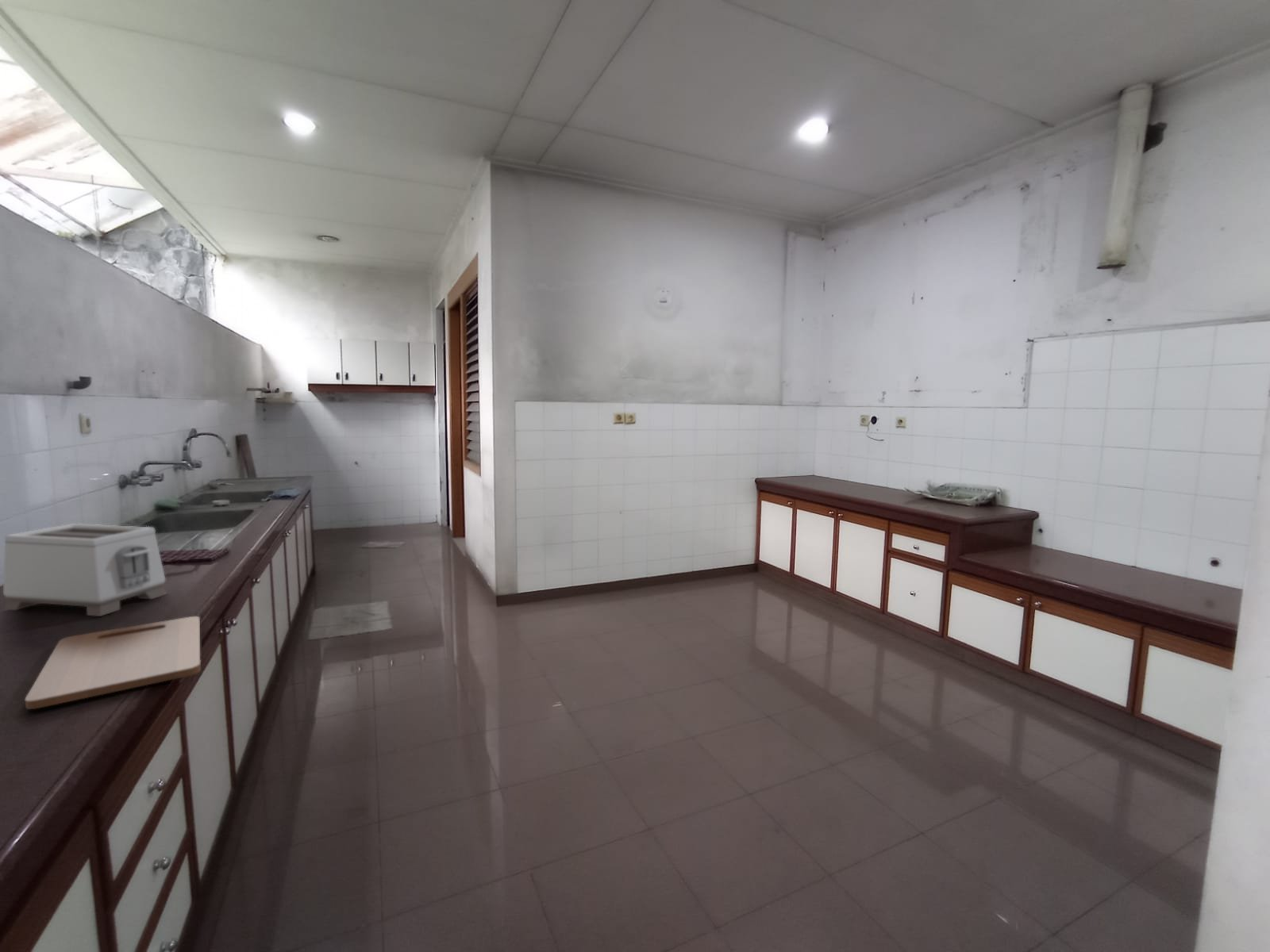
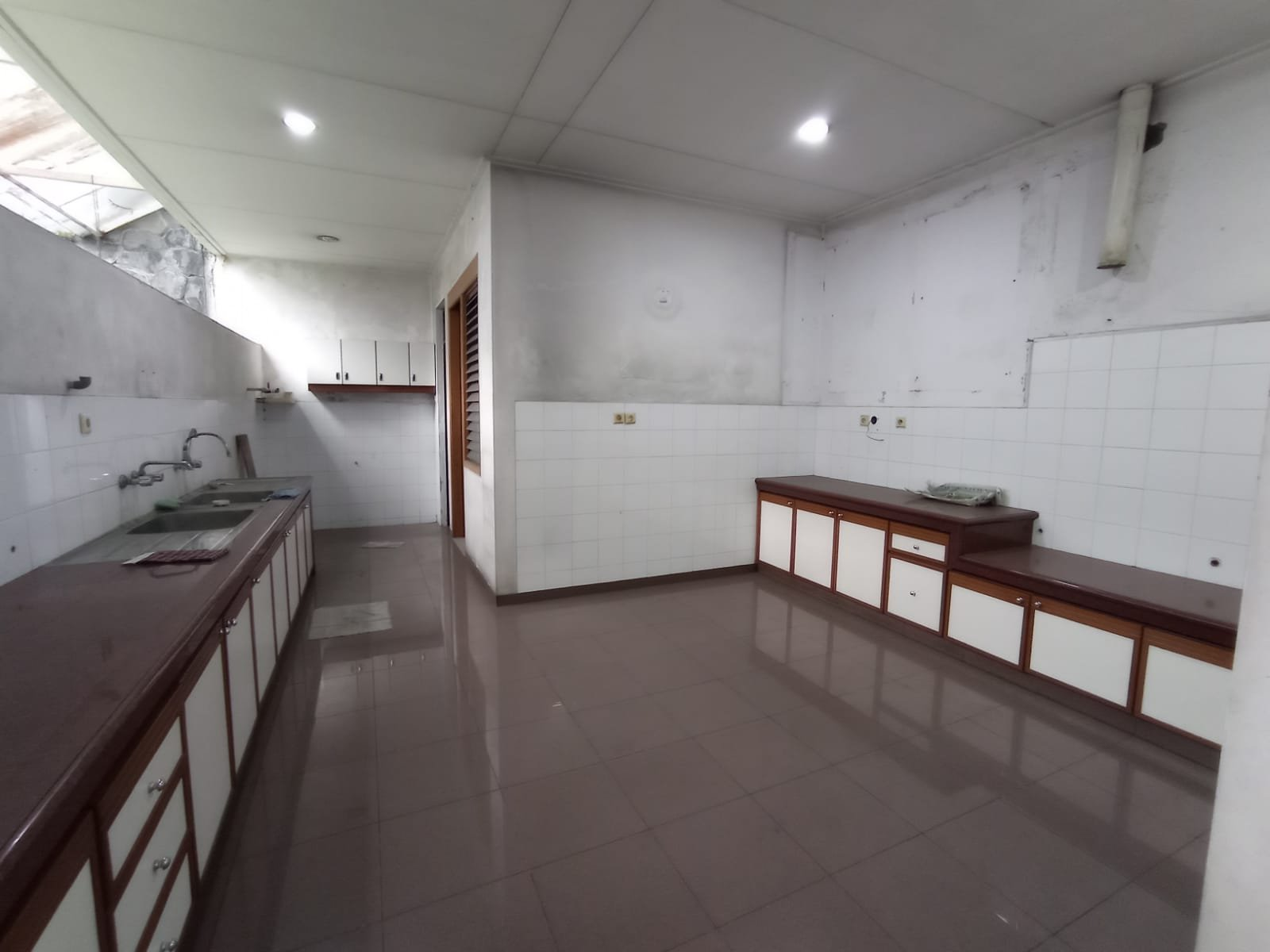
- toaster [2,523,169,617]
- cutting board [24,616,202,710]
